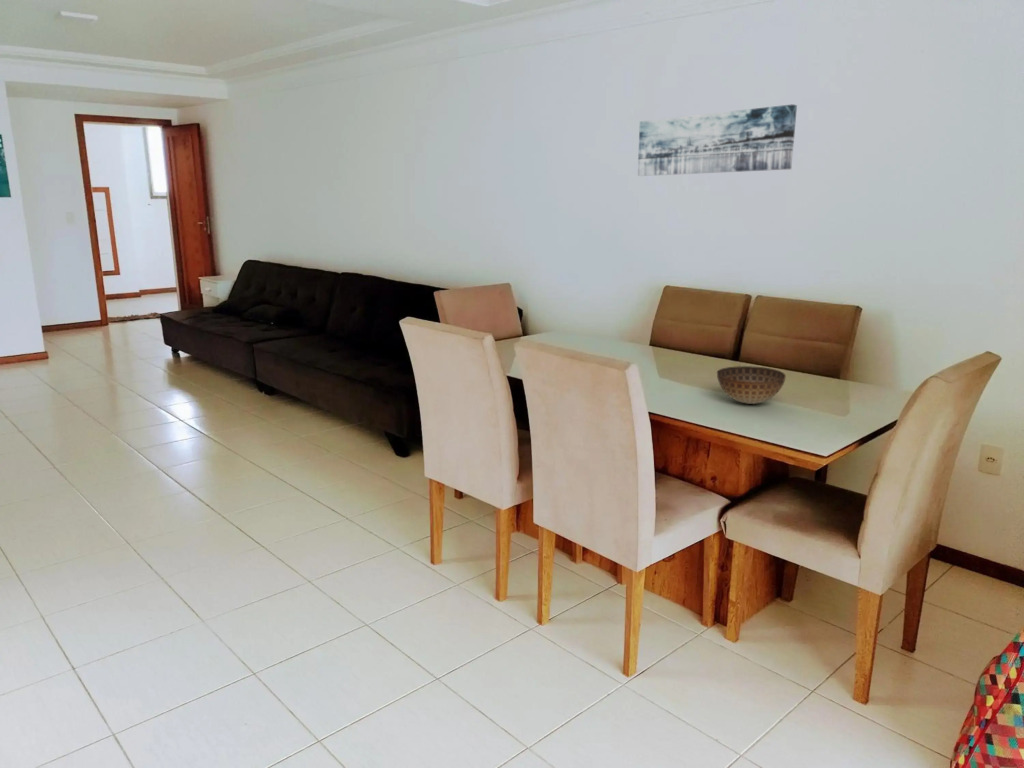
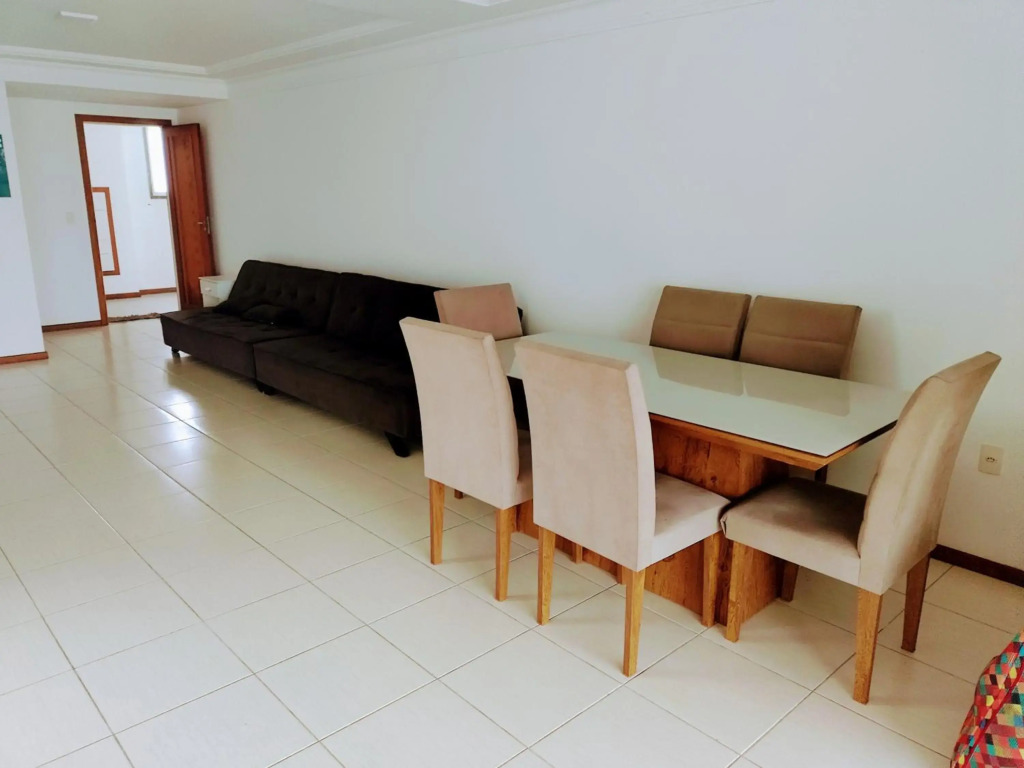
- bowl [716,365,787,405]
- wall art [637,103,798,177]
